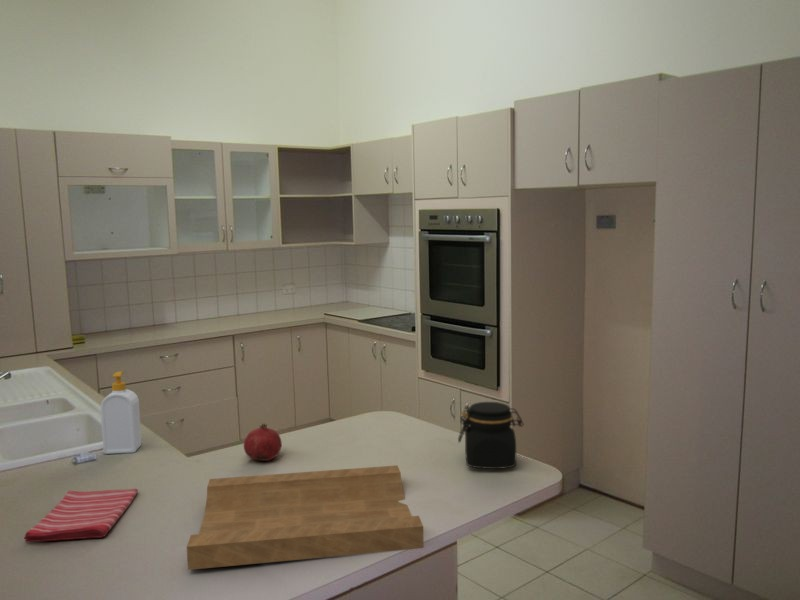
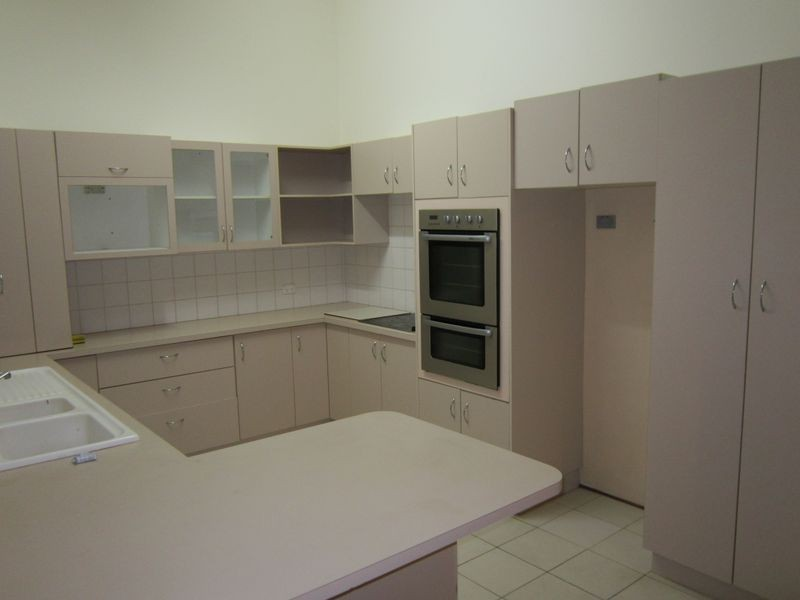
- fruit [243,422,283,462]
- dish towel [23,488,139,543]
- jar [457,401,524,470]
- soap bottle [99,371,143,455]
- cutting board [186,464,425,571]
